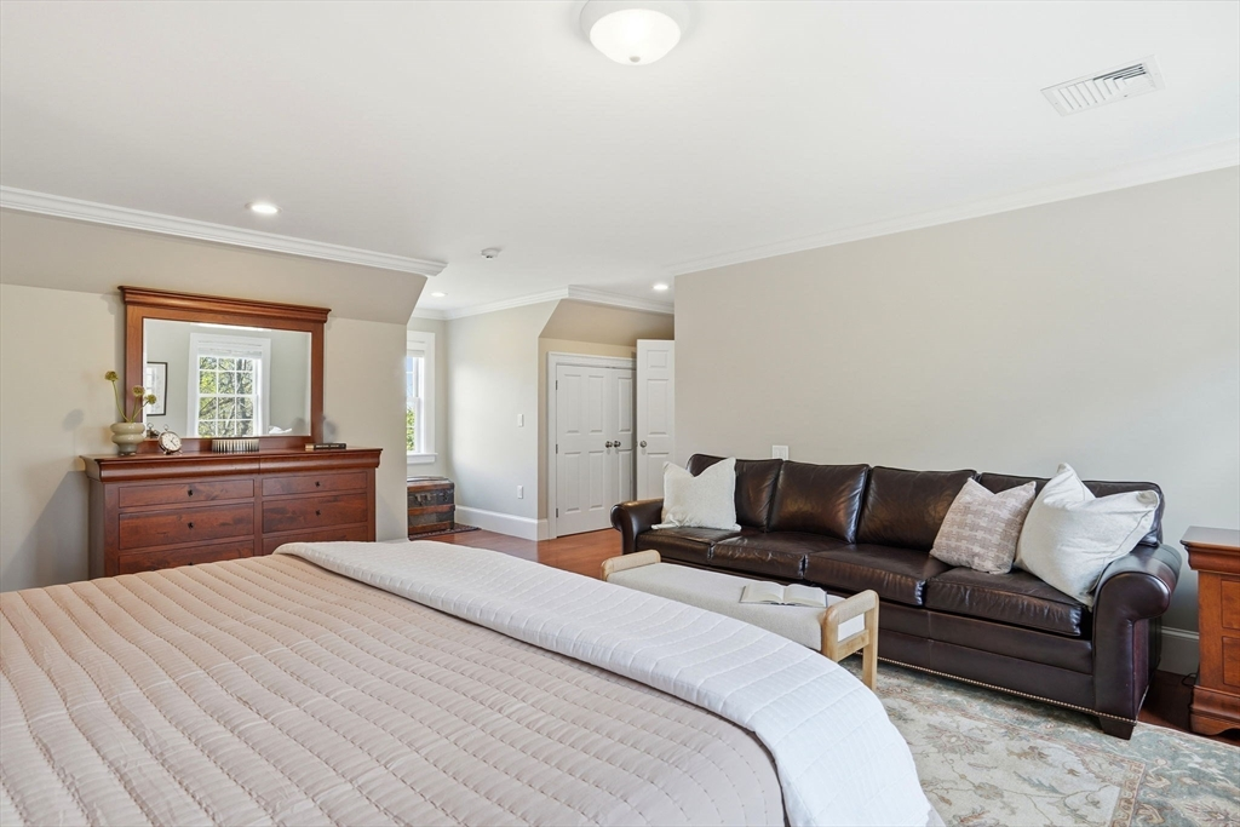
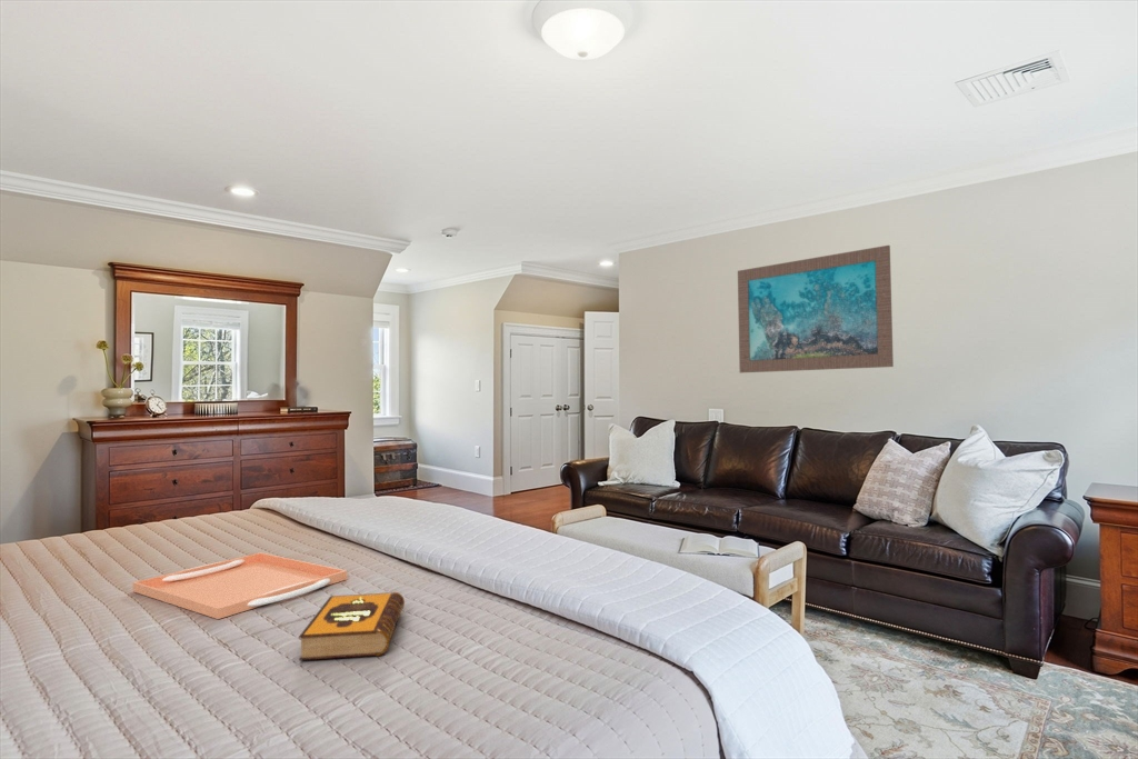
+ wall art [737,244,895,373]
+ hardback book [298,591,406,661]
+ serving tray [131,551,348,620]
